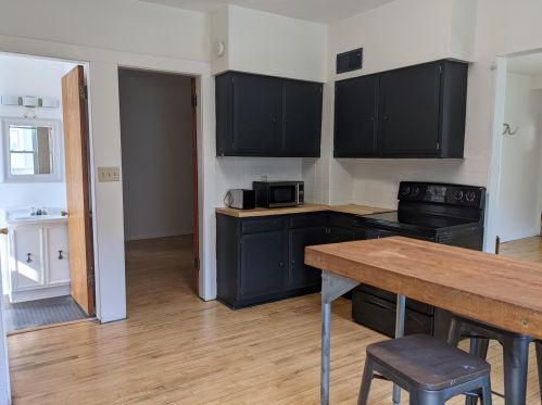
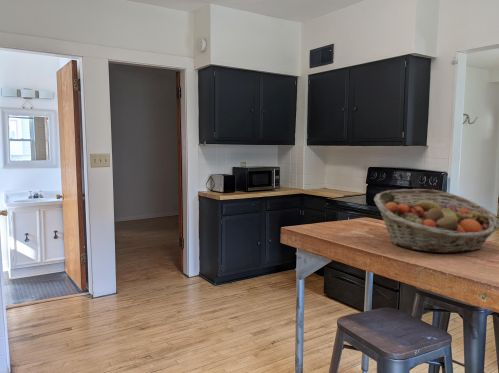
+ fruit basket [373,188,499,254]
